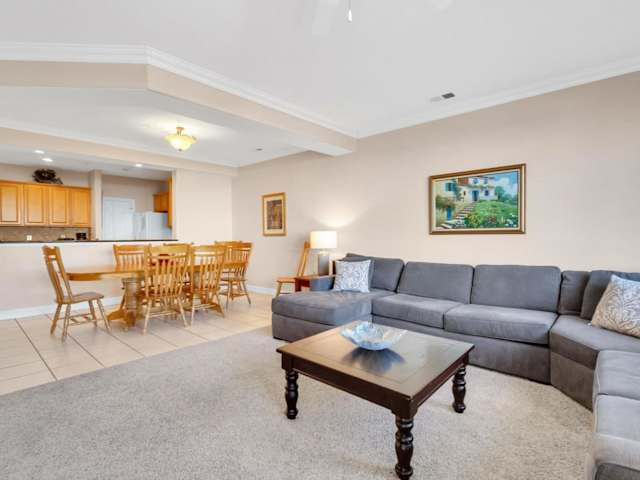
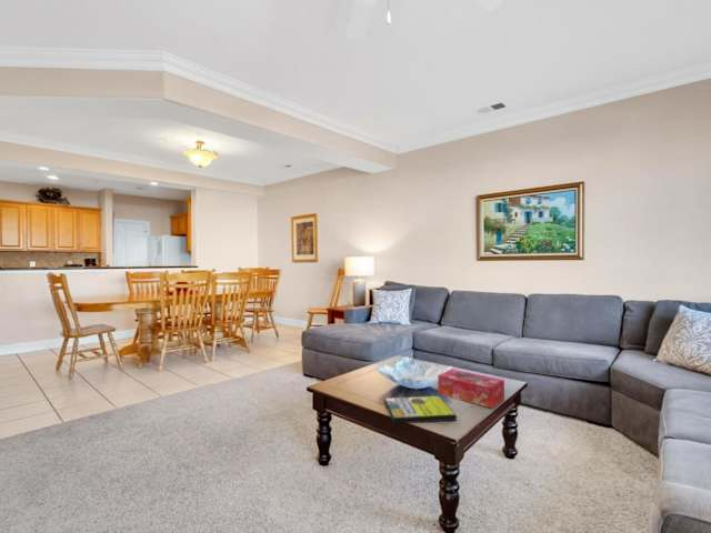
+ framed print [383,395,458,425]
+ tissue box [437,368,505,410]
